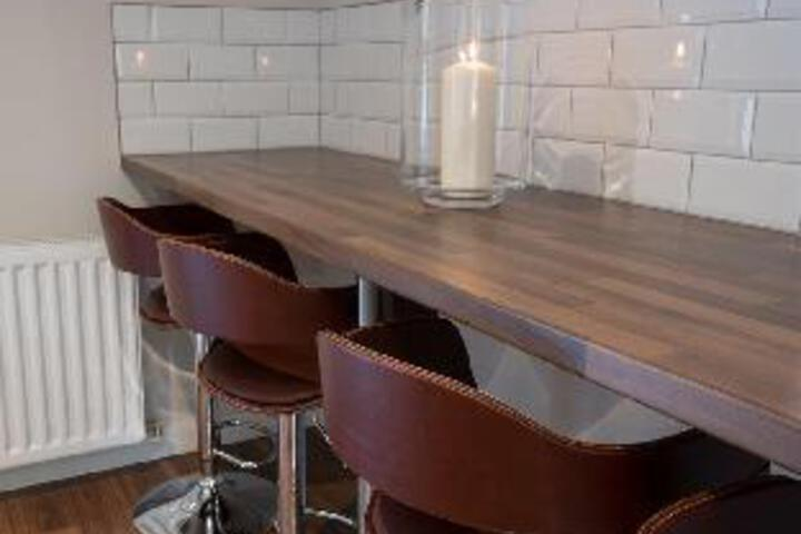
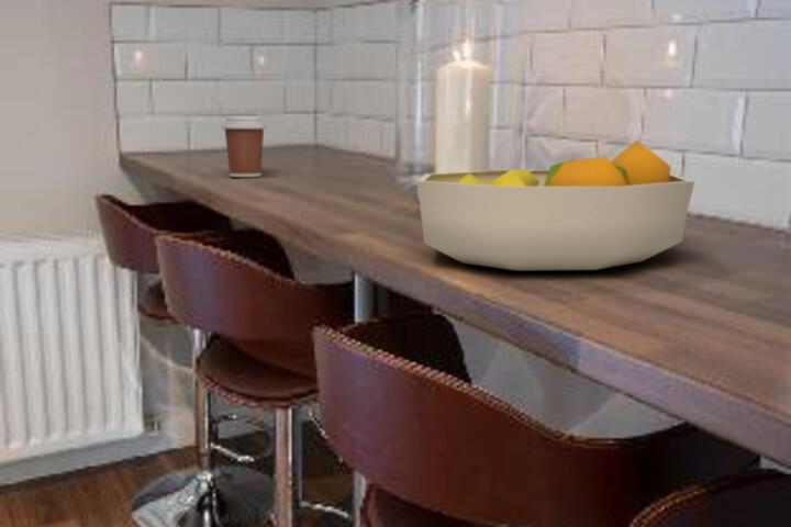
+ coffee cup [221,115,268,178]
+ fruit bowl [415,138,695,271]
